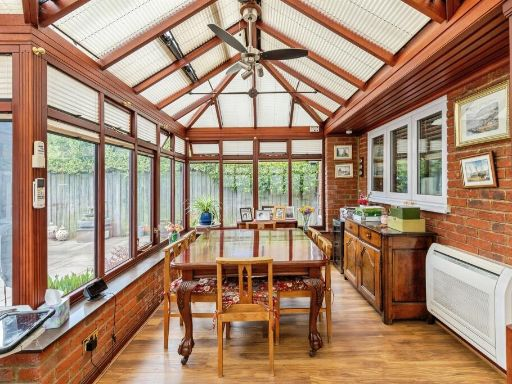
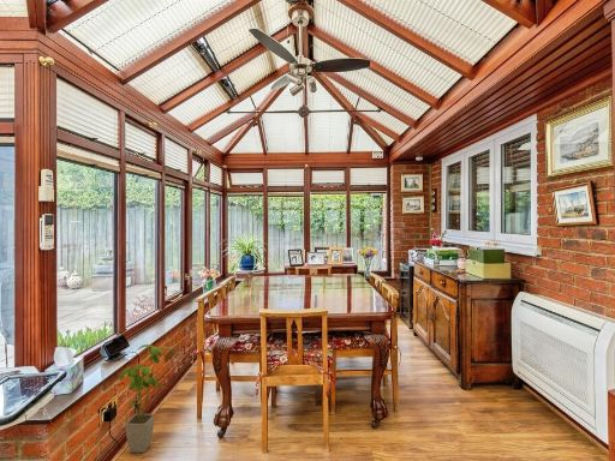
+ house plant [119,343,175,454]
